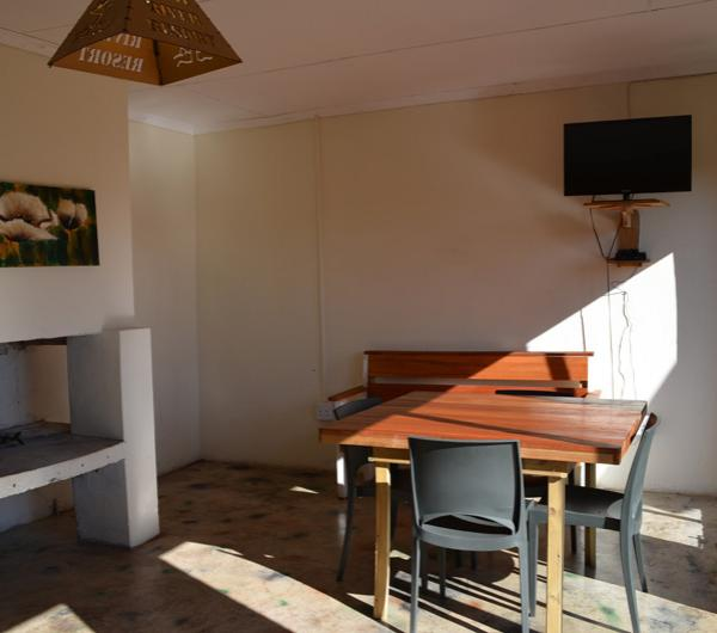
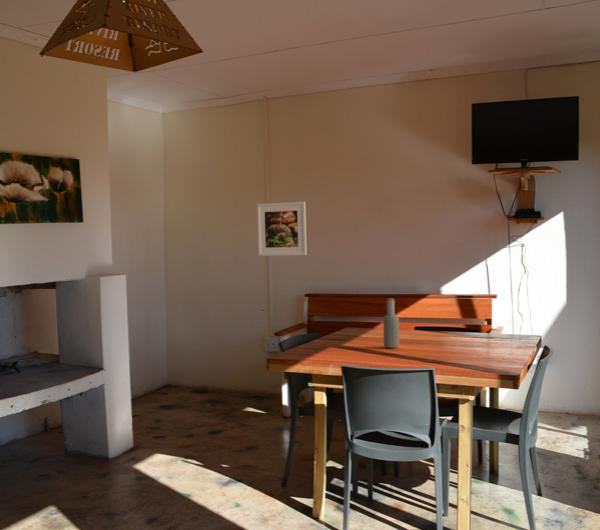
+ bottle [382,297,400,349]
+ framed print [256,201,308,257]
